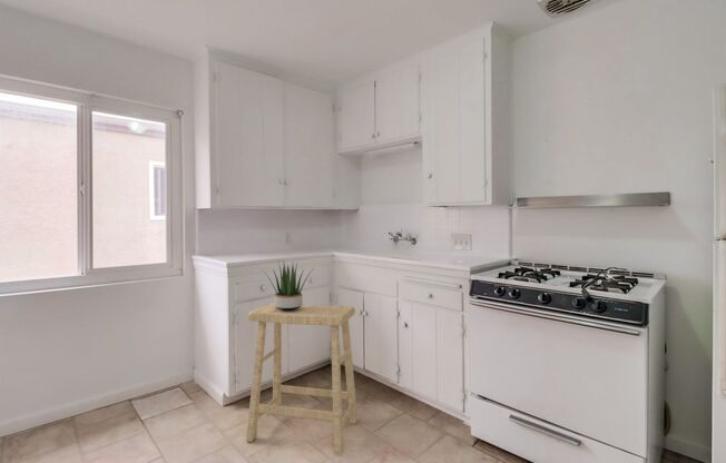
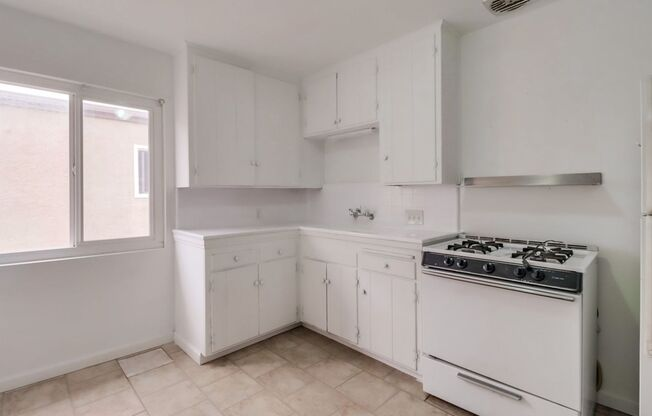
- potted plant [262,259,314,311]
- stool [245,302,359,455]
